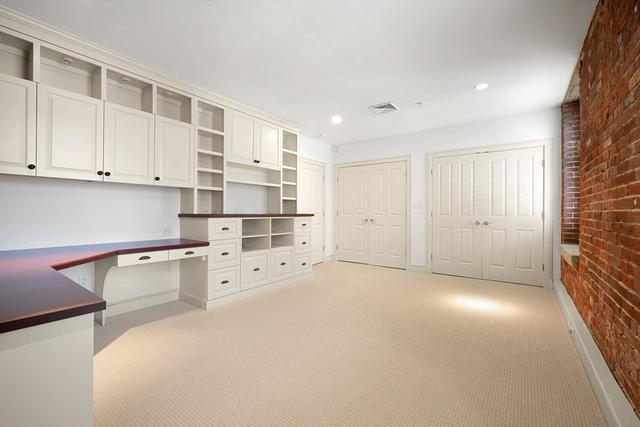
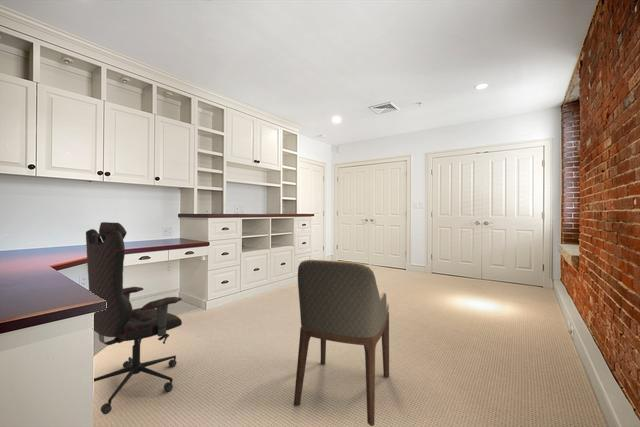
+ office chair [85,221,183,415]
+ armchair [293,259,390,427]
